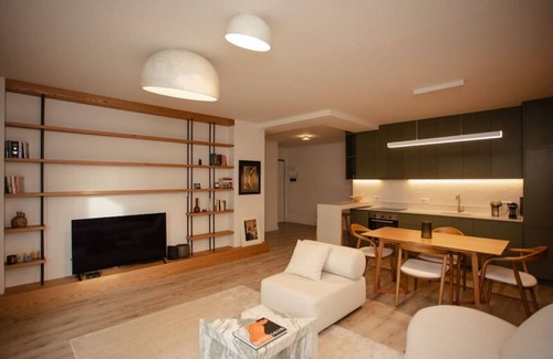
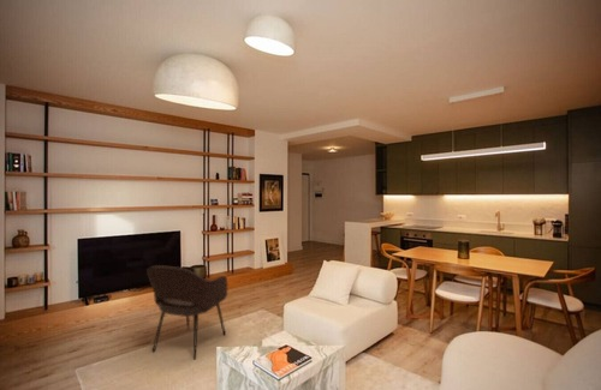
+ armchair [145,264,228,361]
